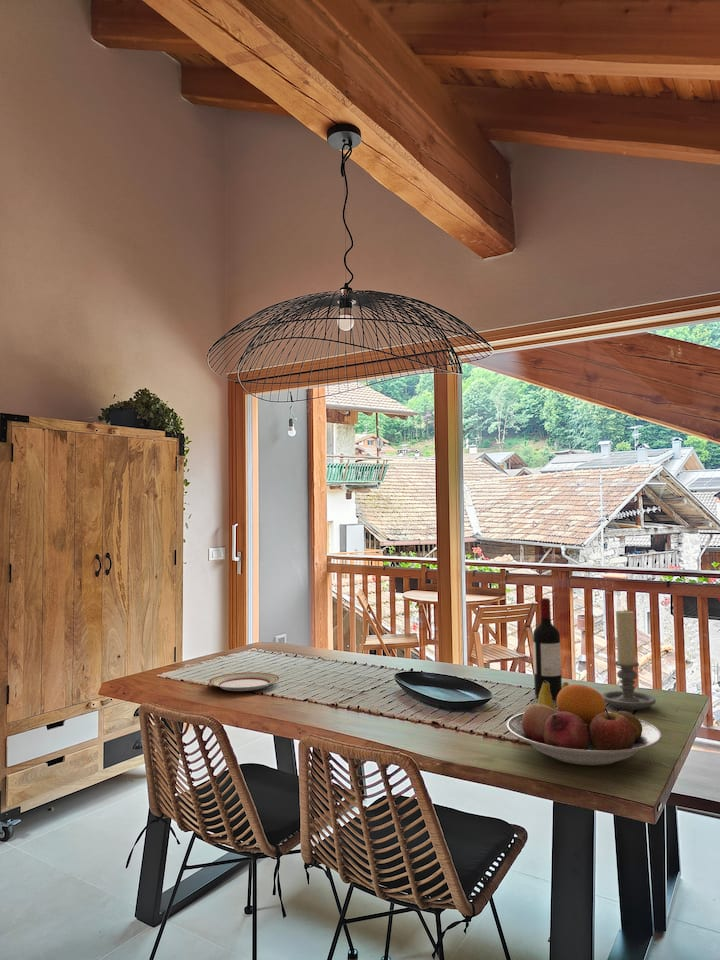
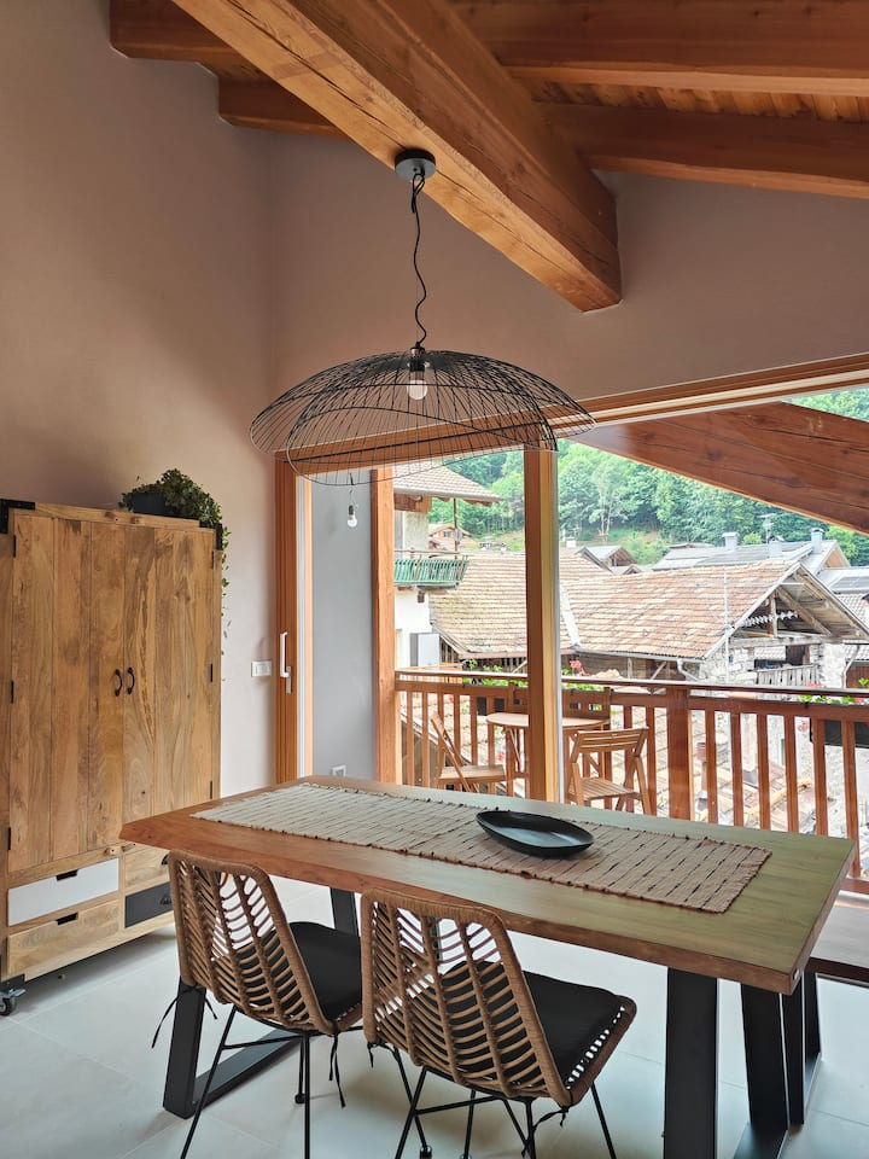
- fruit bowl [506,681,663,767]
- candle holder [601,608,657,711]
- wine bottle [532,597,563,700]
- plate [208,671,280,692]
